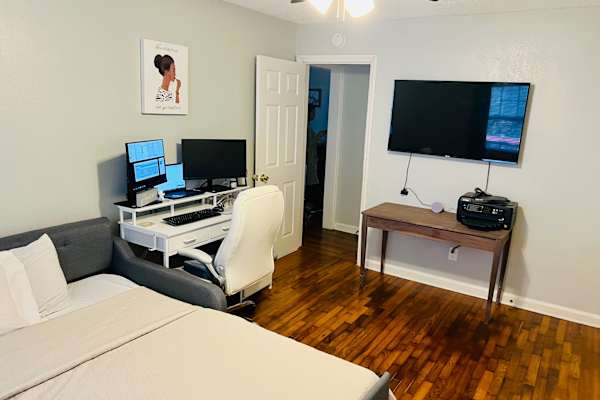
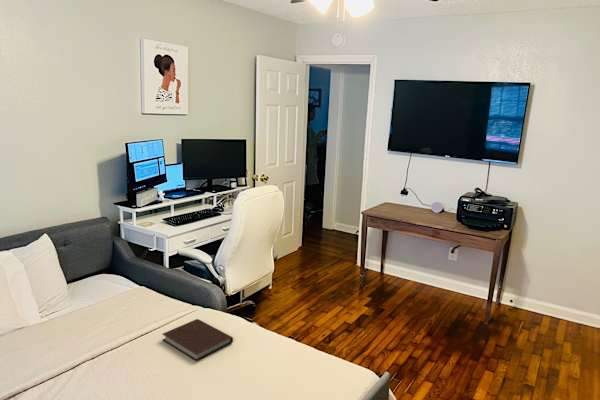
+ notebook [162,318,234,362]
